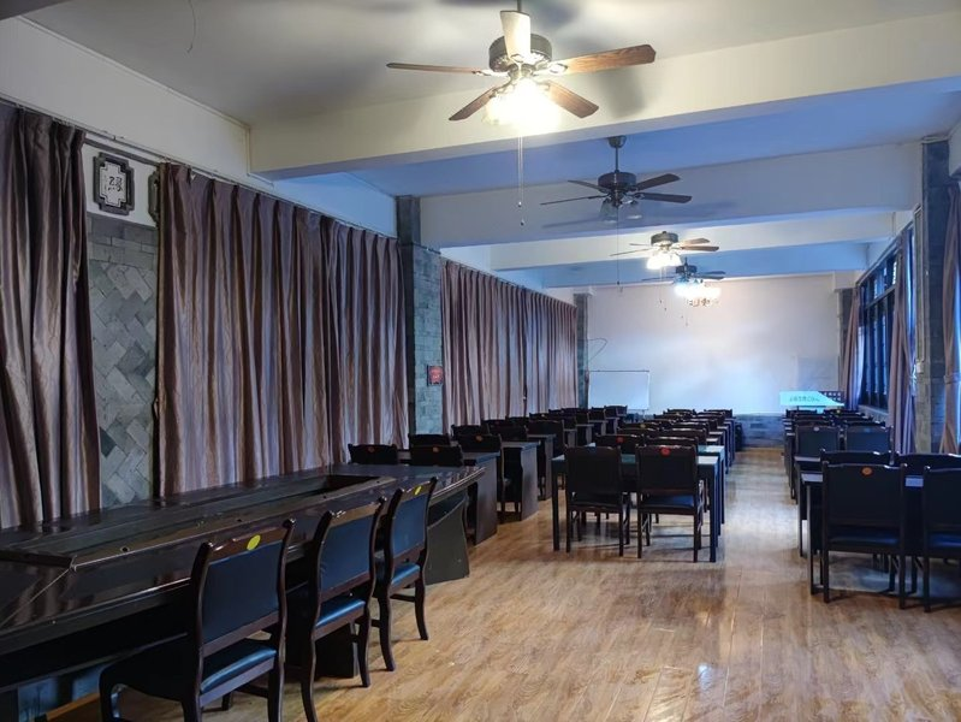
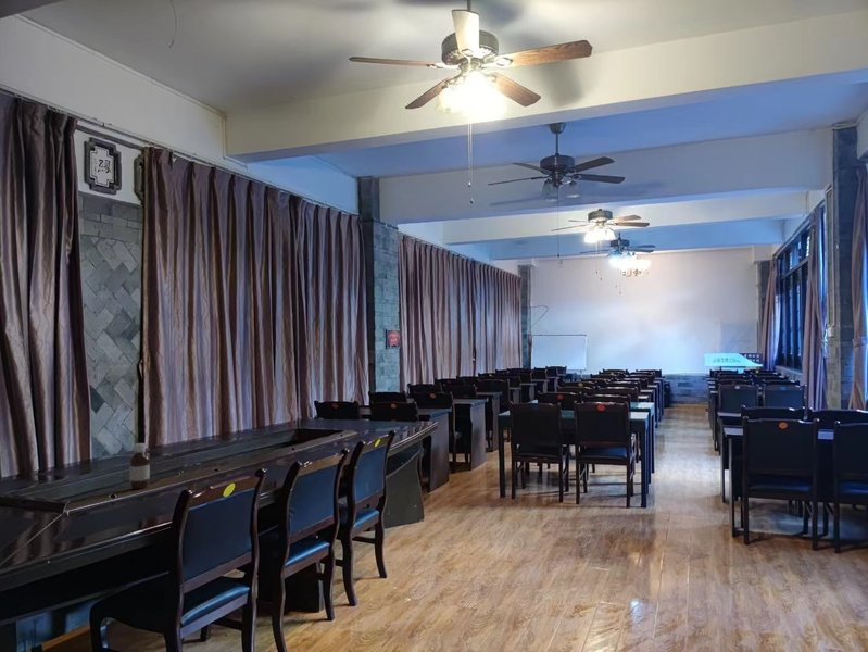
+ bottle [128,442,151,490]
